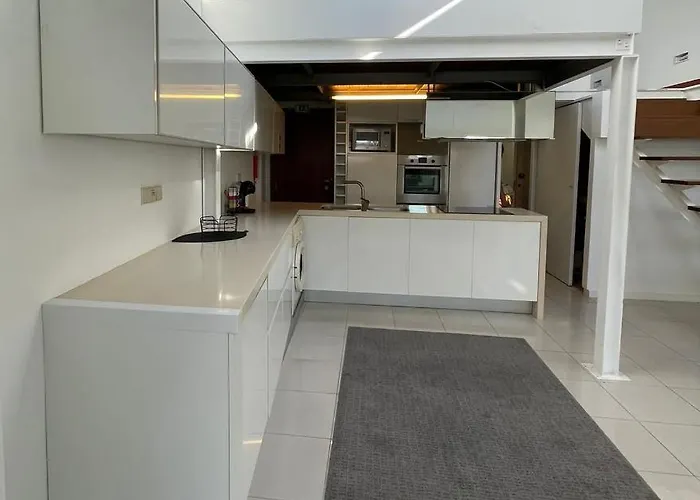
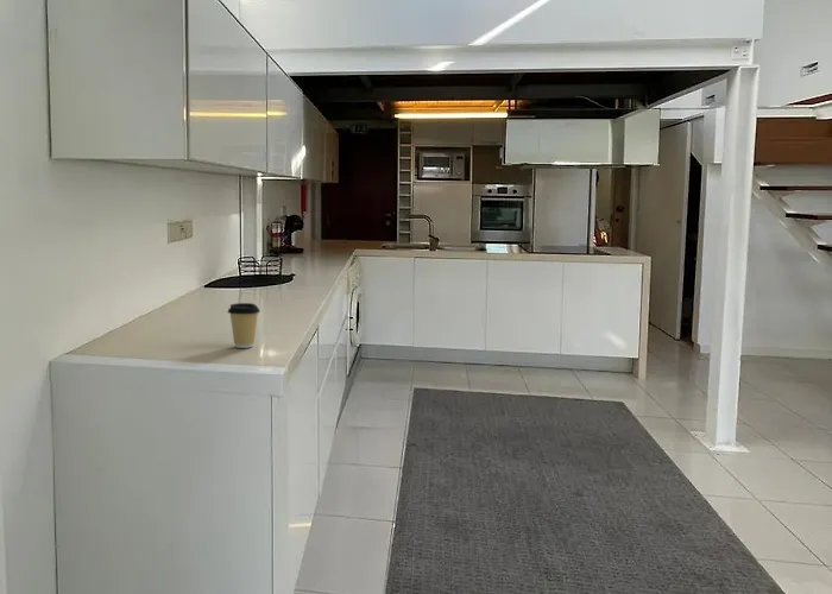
+ coffee cup [226,302,261,349]
